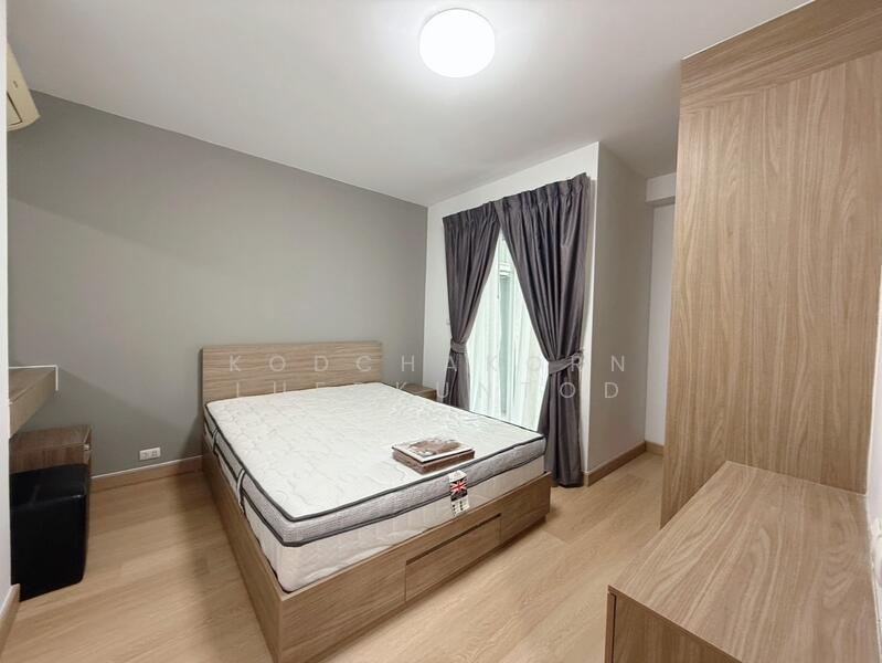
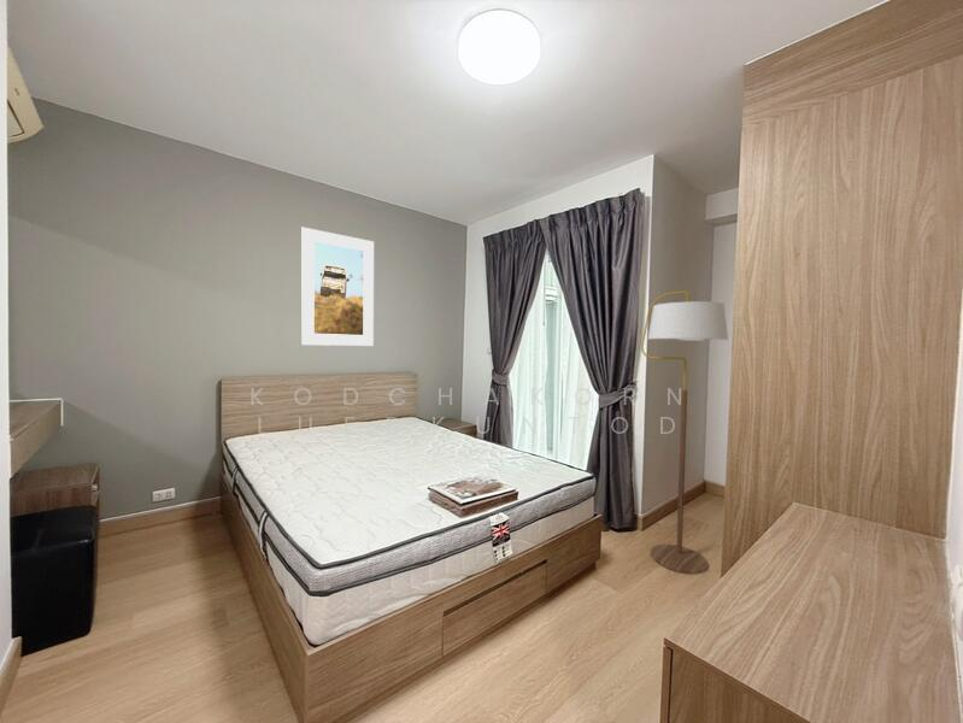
+ floor lamp [640,290,729,575]
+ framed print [300,227,375,347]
